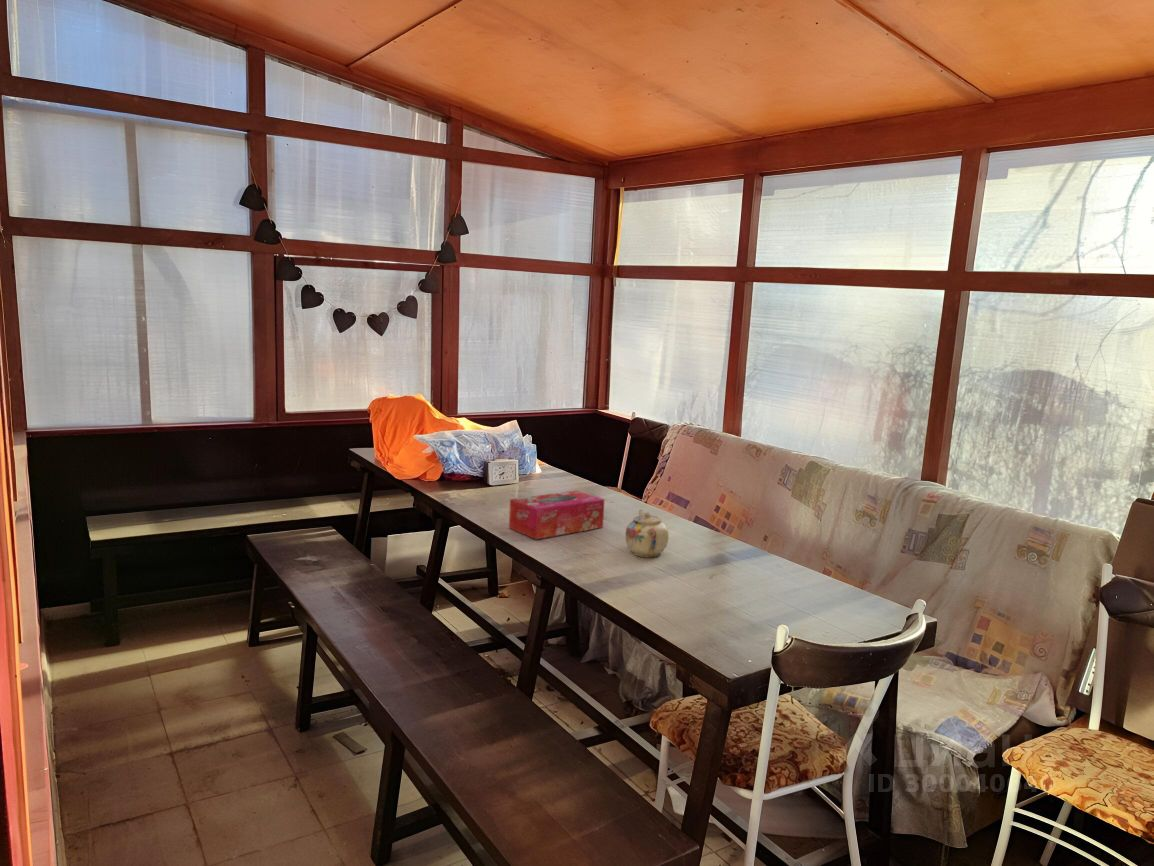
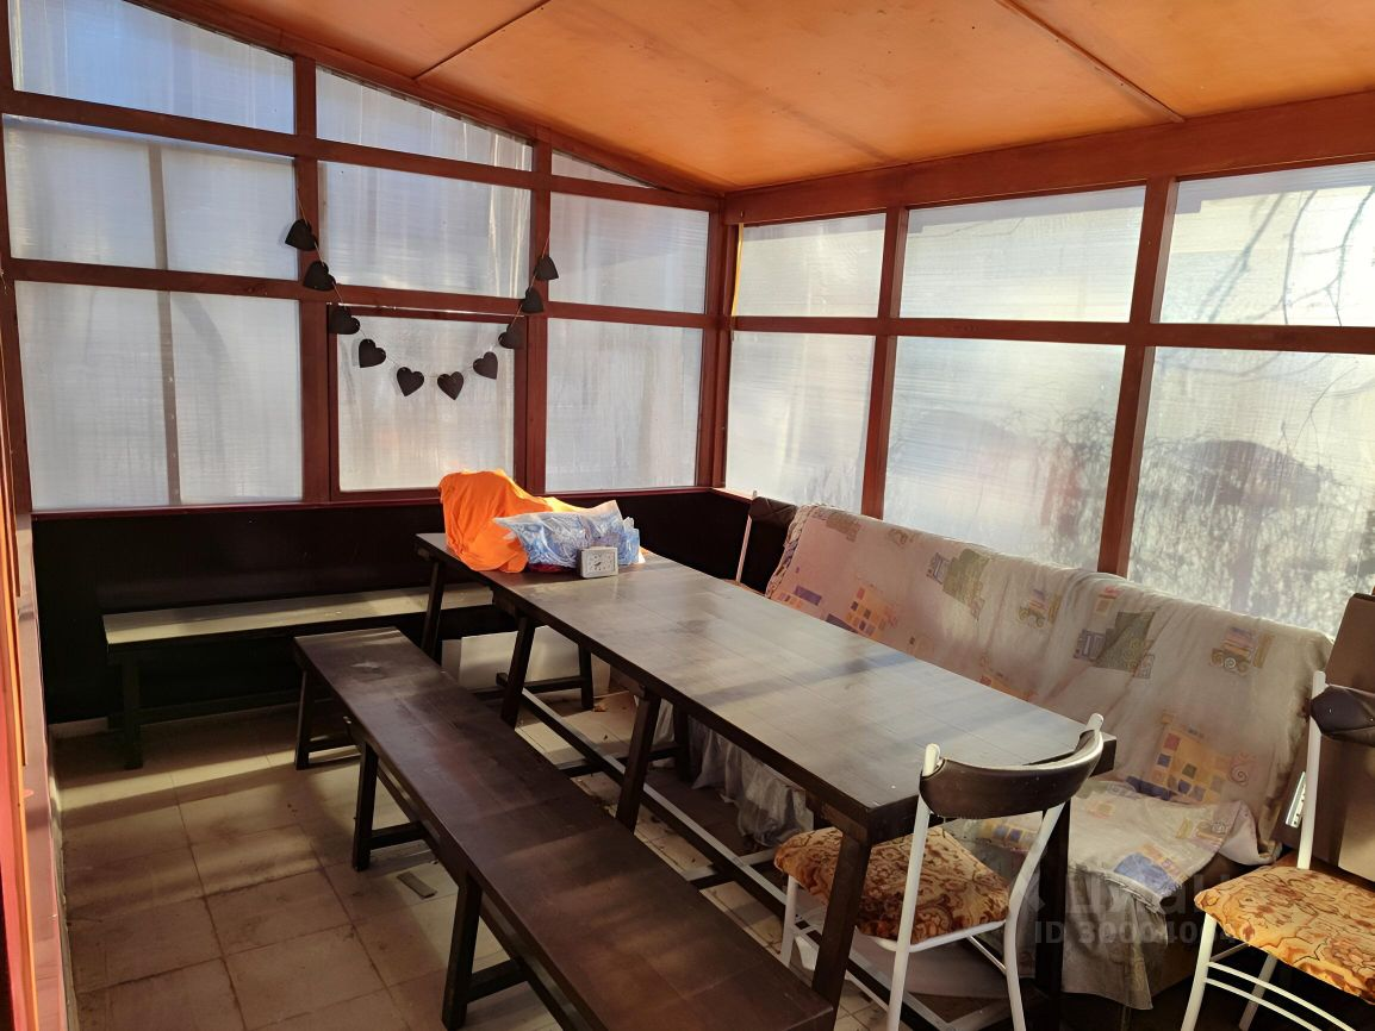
- teapot [625,508,669,558]
- tissue box [508,489,606,540]
